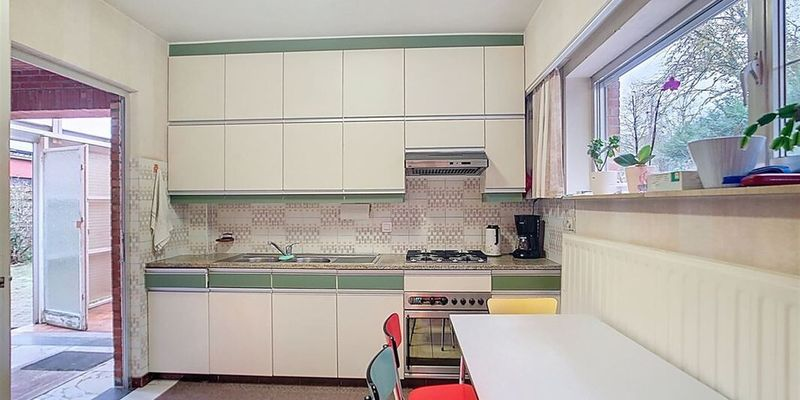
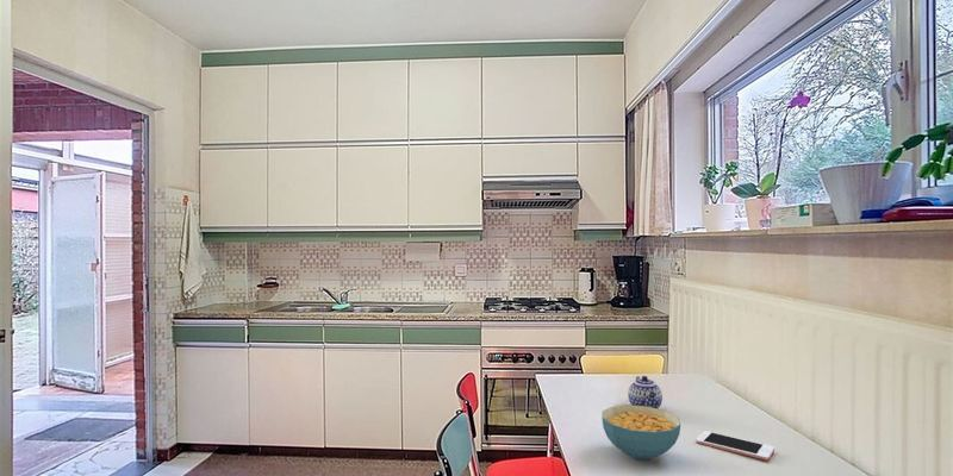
+ teapot [627,375,664,409]
+ cereal bowl [600,403,681,461]
+ cell phone [694,430,776,462]
